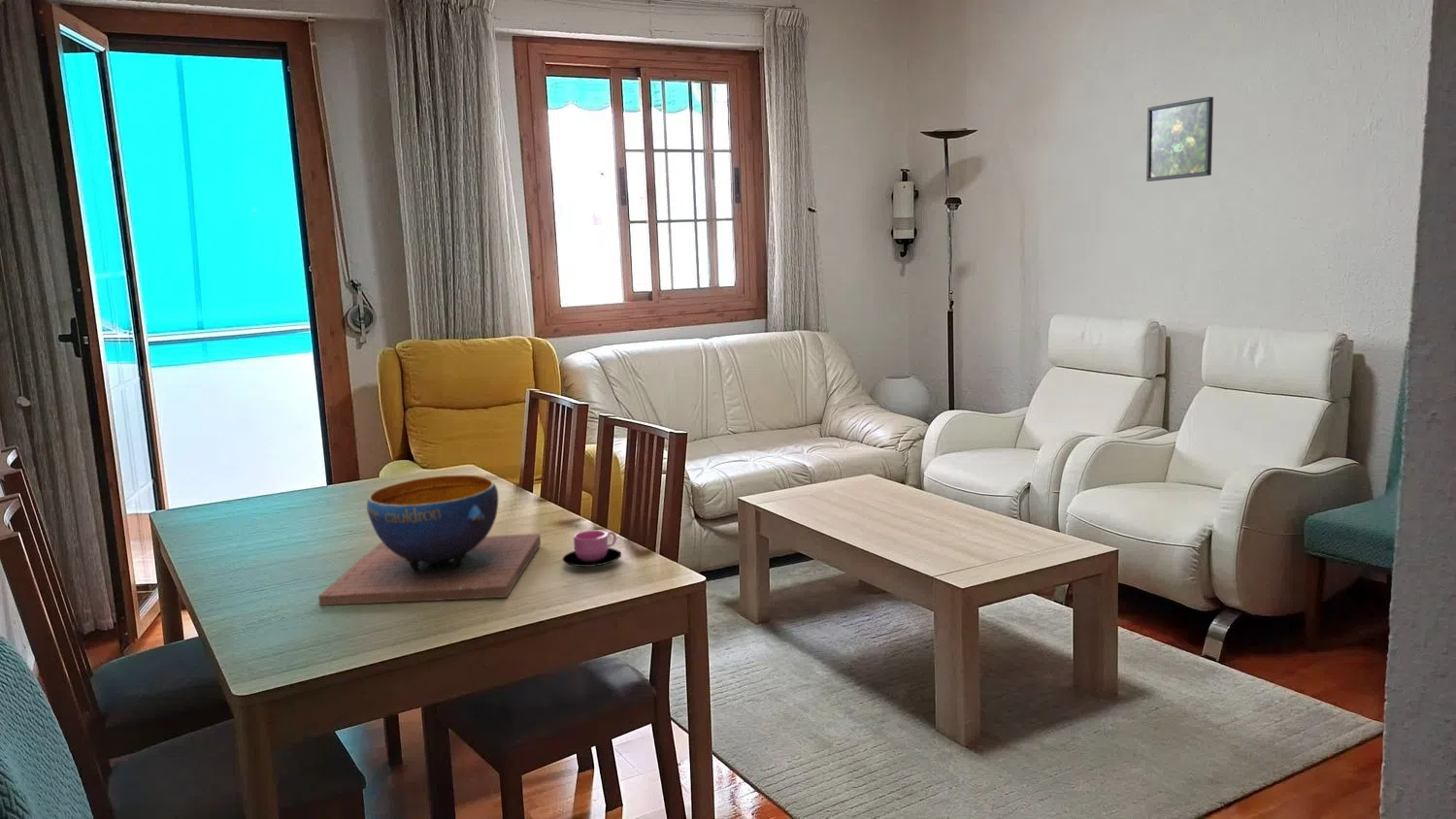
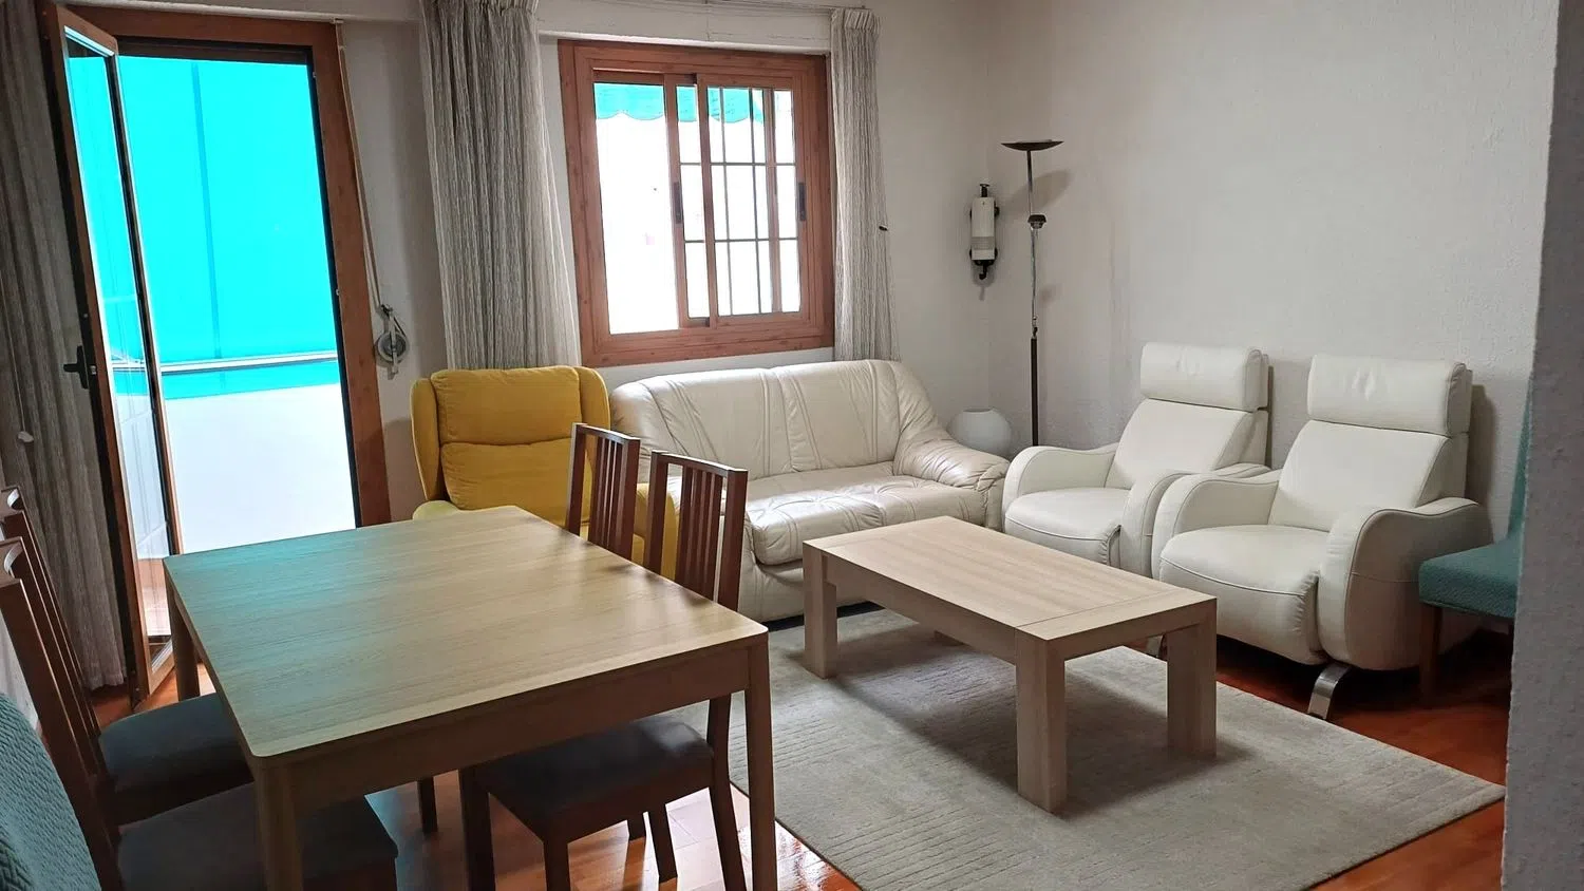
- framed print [1145,96,1214,182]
- cup [561,529,622,568]
- decorative bowl [317,475,542,606]
